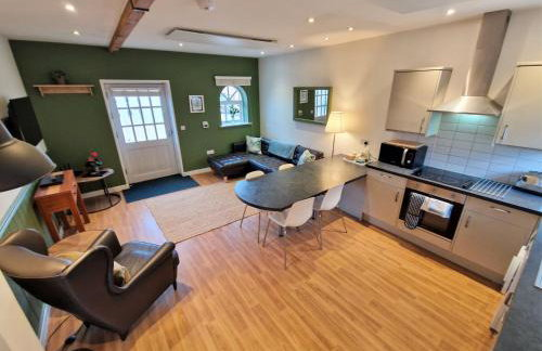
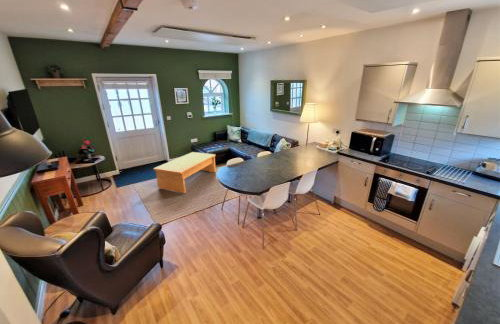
+ coffee table [153,151,217,194]
